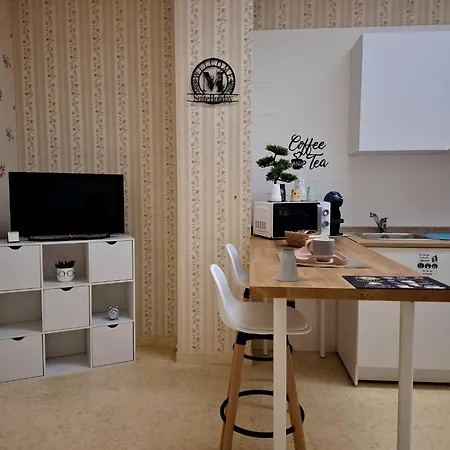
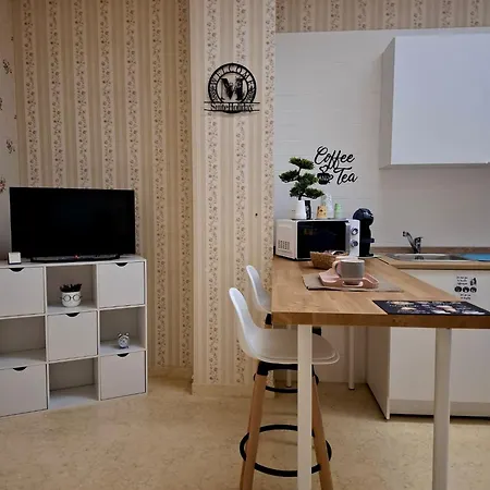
- saltshaker [275,246,300,283]
